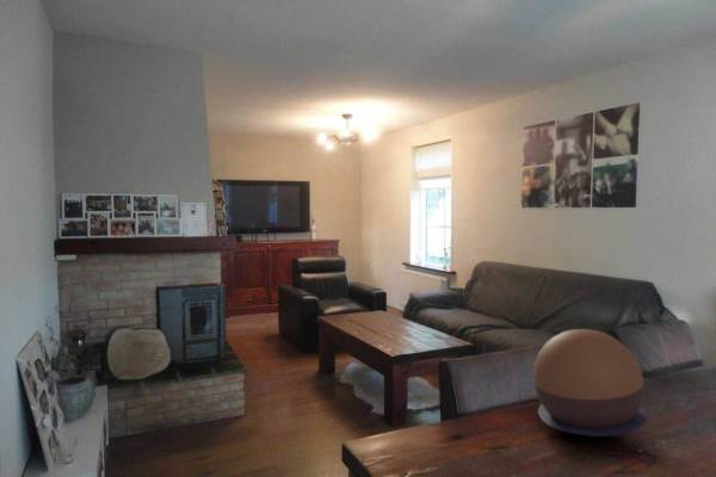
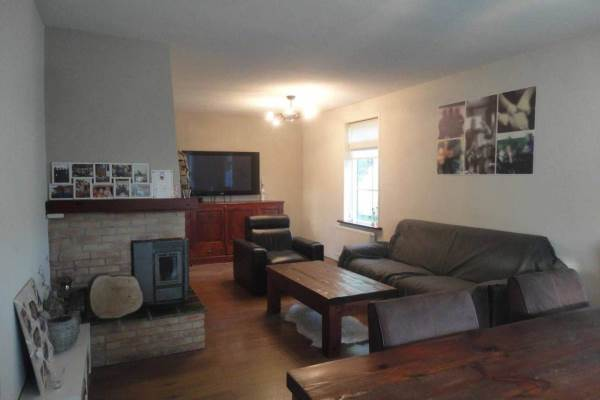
- decorative bowl [532,328,649,438]
